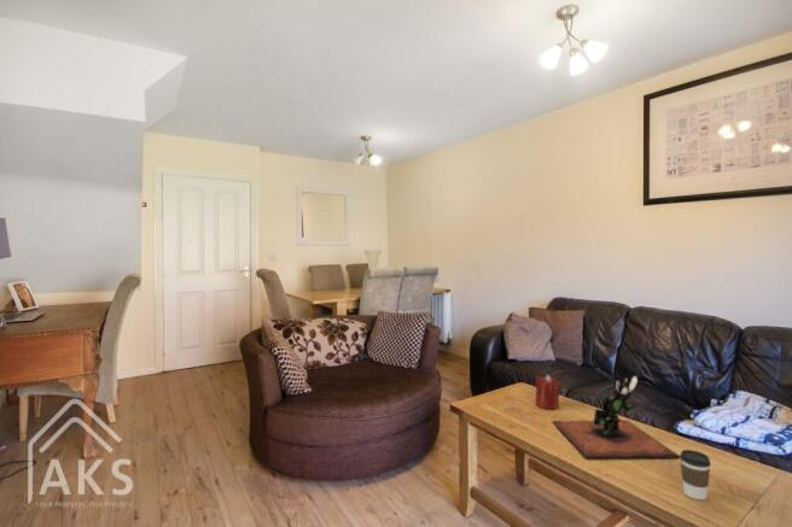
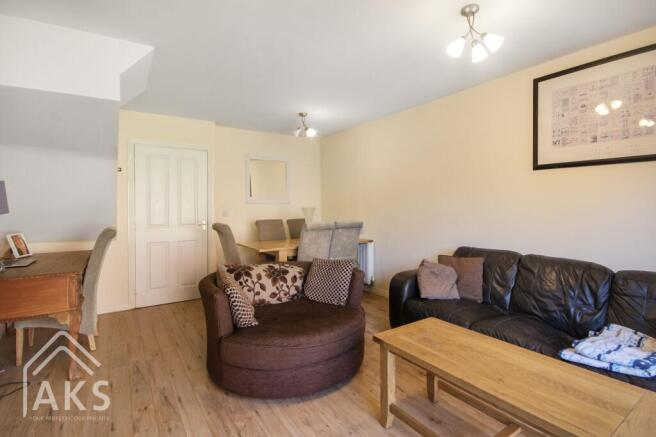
- candle [535,374,561,410]
- plant [551,371,680,459]
- coffee cup [679,449,712,502]
